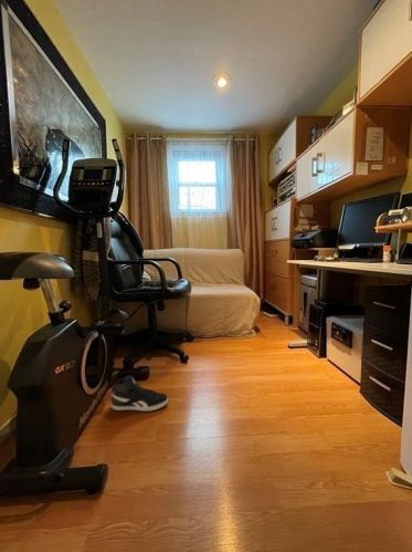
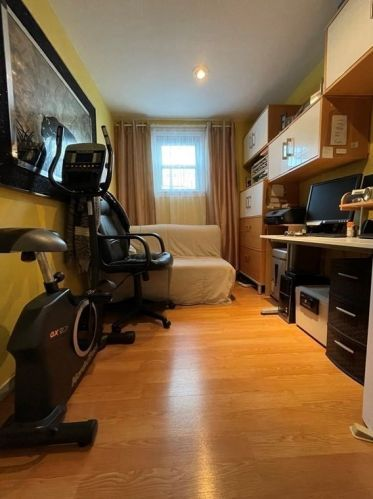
- sneaker [110,374,169,413]
